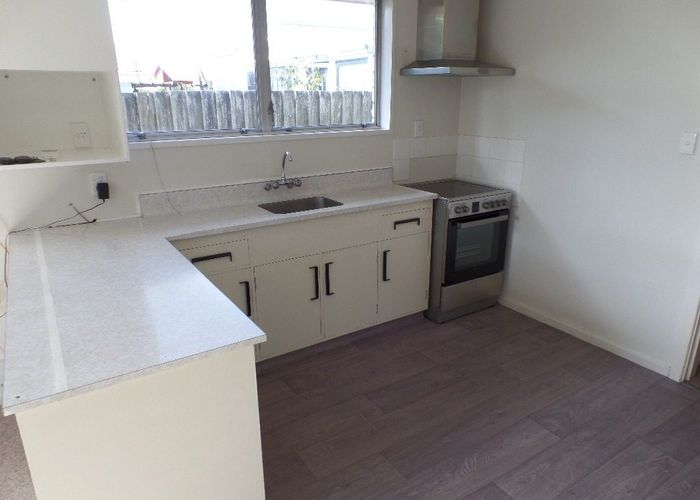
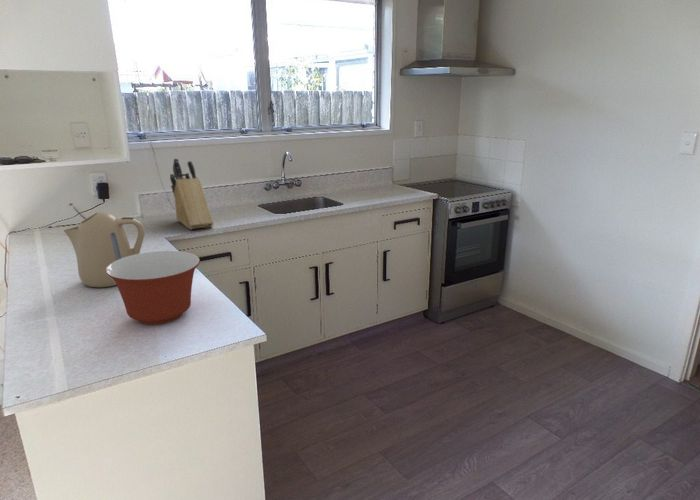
+ knife block [169,157,214,231]
+ mixing bowl [105,250,201,326]
+ kettle [62,211,146,288]
